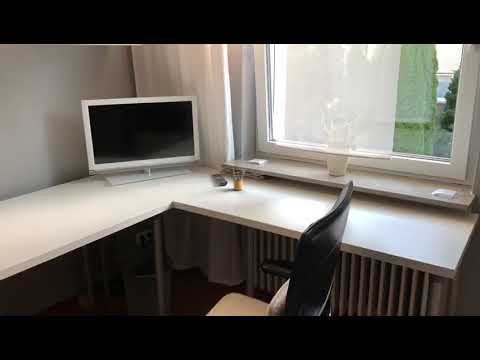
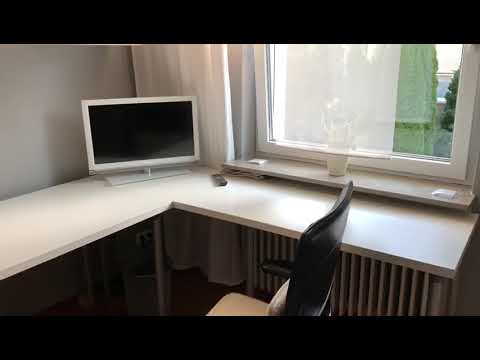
- pencil box [228,168,246,191]
